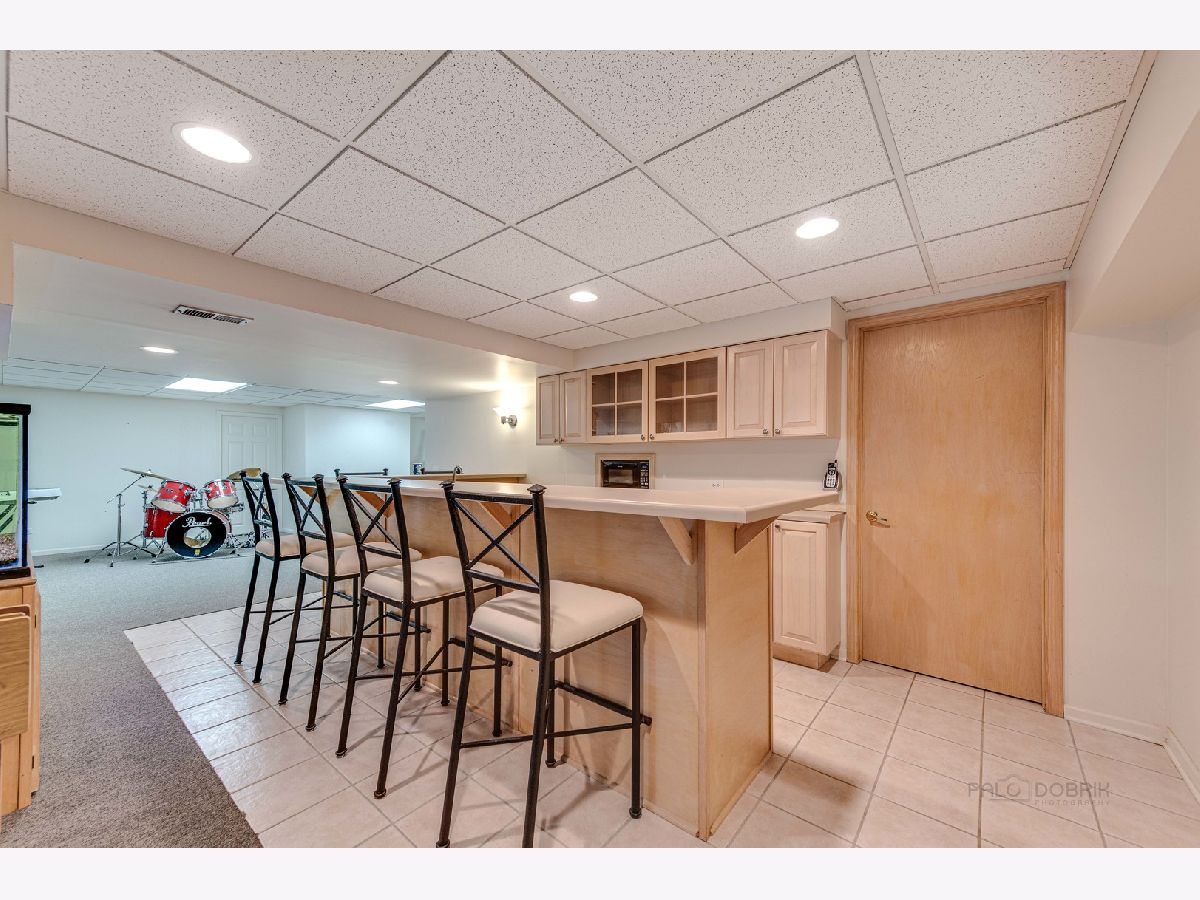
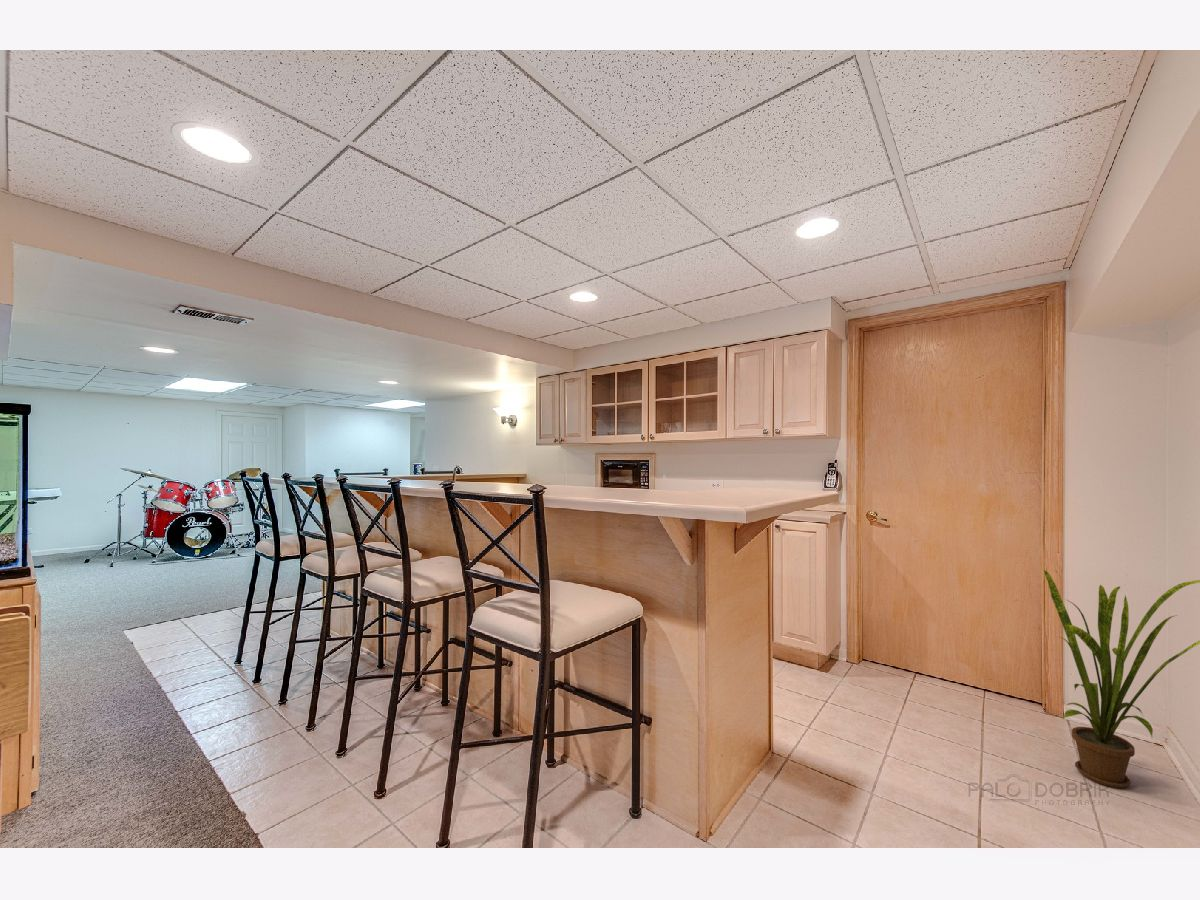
+ house plant [1043,569,1200,789]
